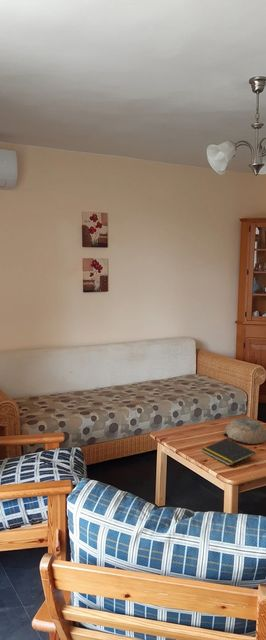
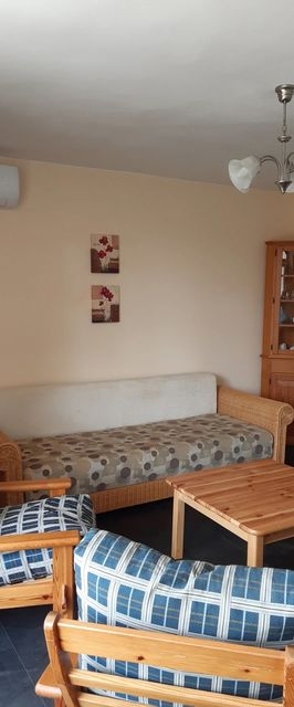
- bowl [222,417,266,445]
- notepad [201,438,256,467]
